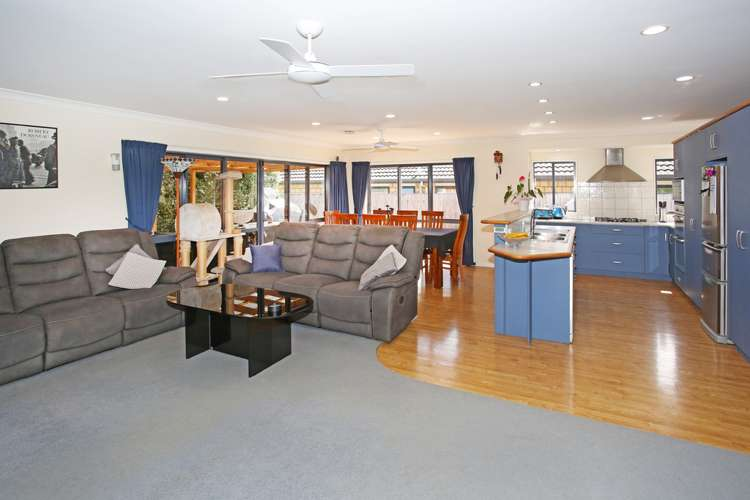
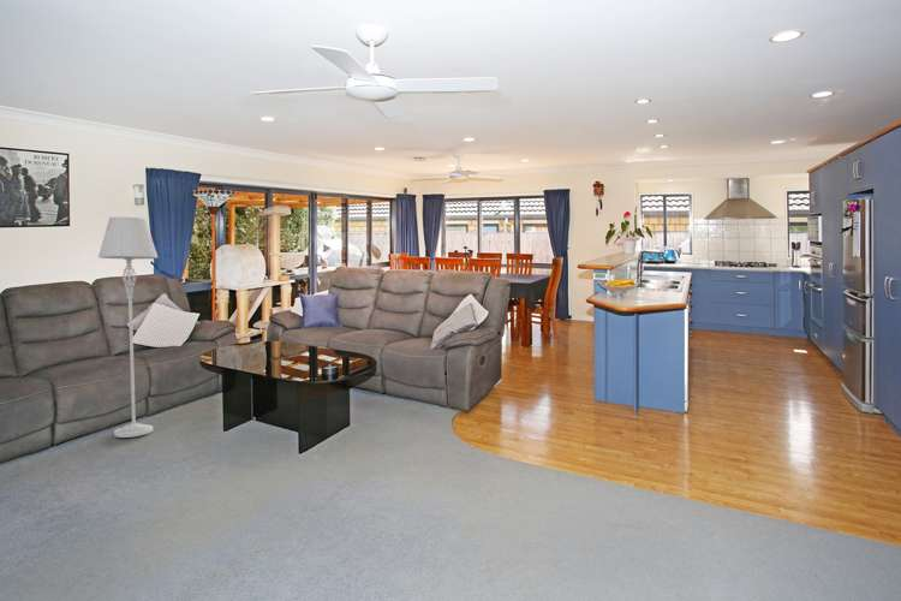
+ floor lamp [97,216,159,439]
